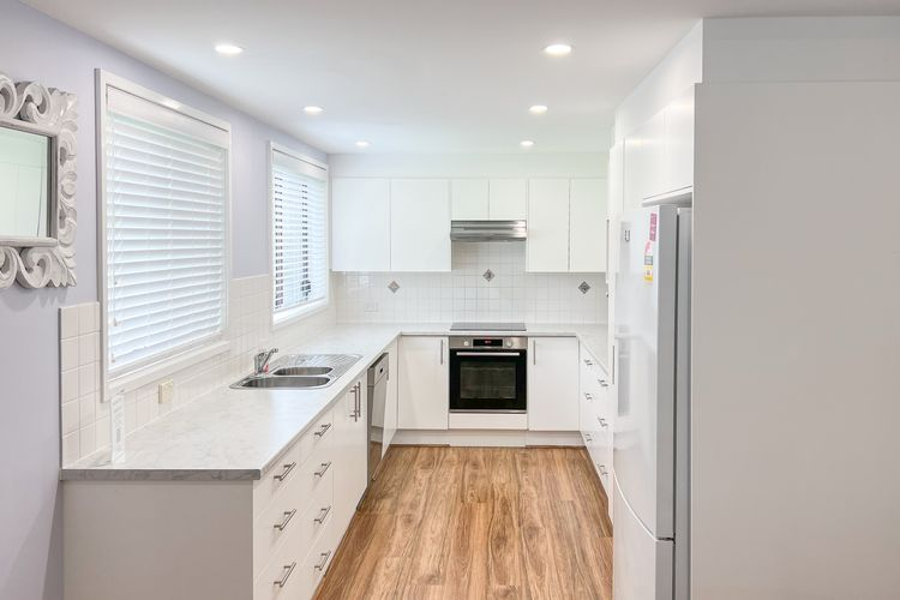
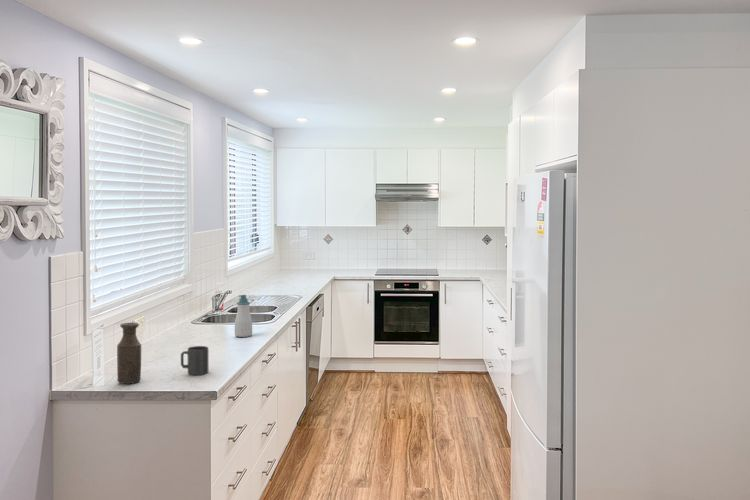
+ bottle [116,322,142,385]
+ soap bottle [234,294,253,338]
+ mug [180,345,209,376]
